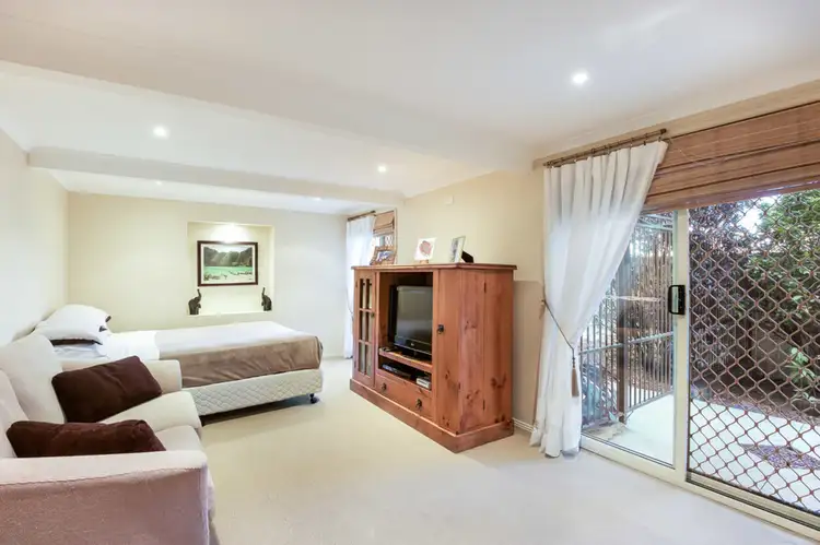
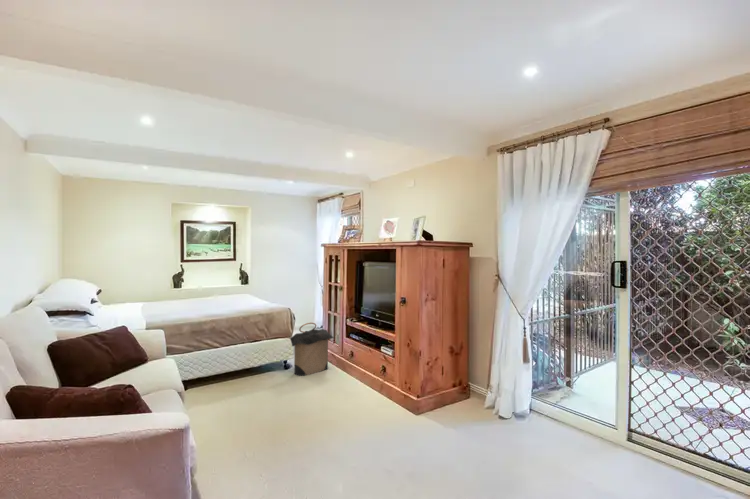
+ laundry hamper [289,321,335,377]
